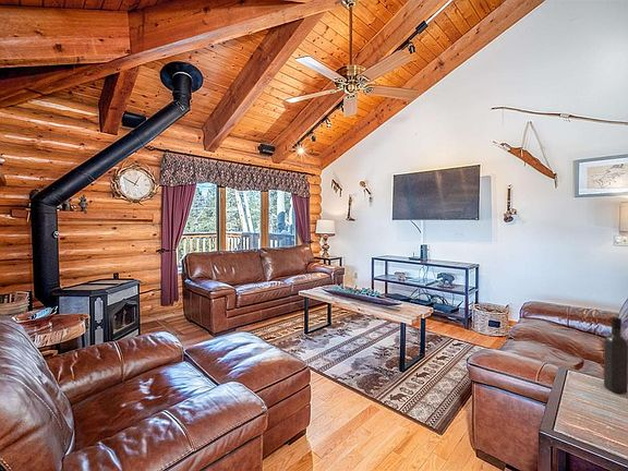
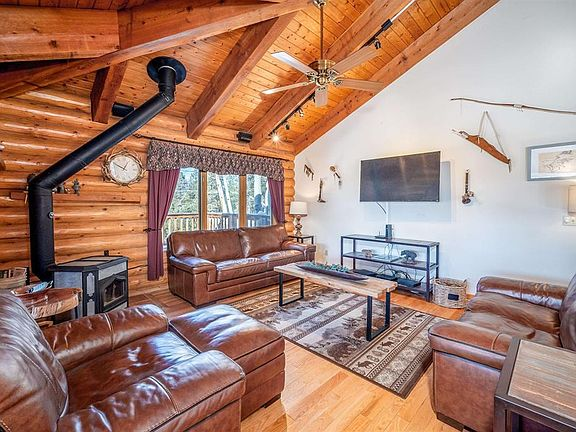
- wine bottle [603,316,628,394]
